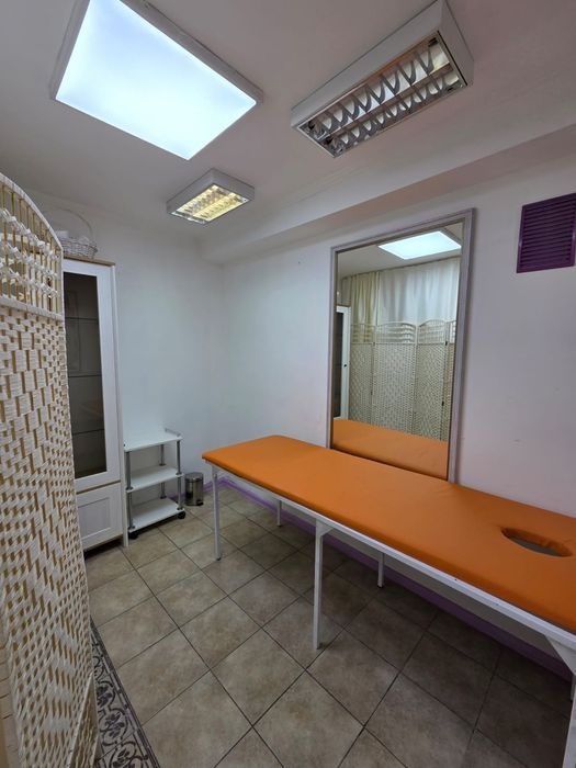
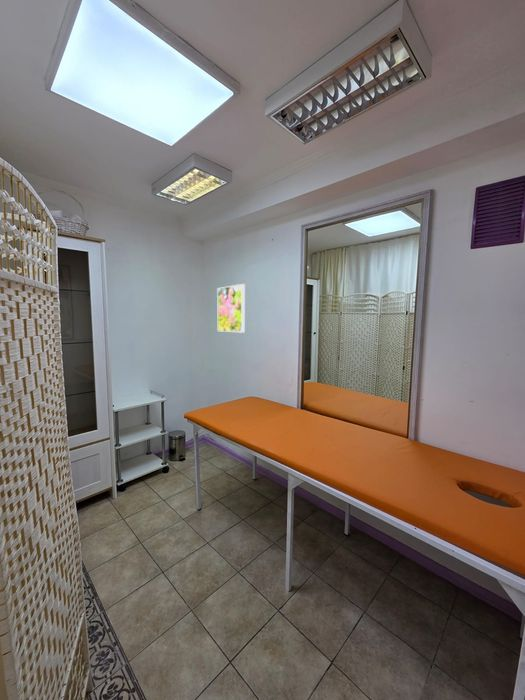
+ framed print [216,283,246,334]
